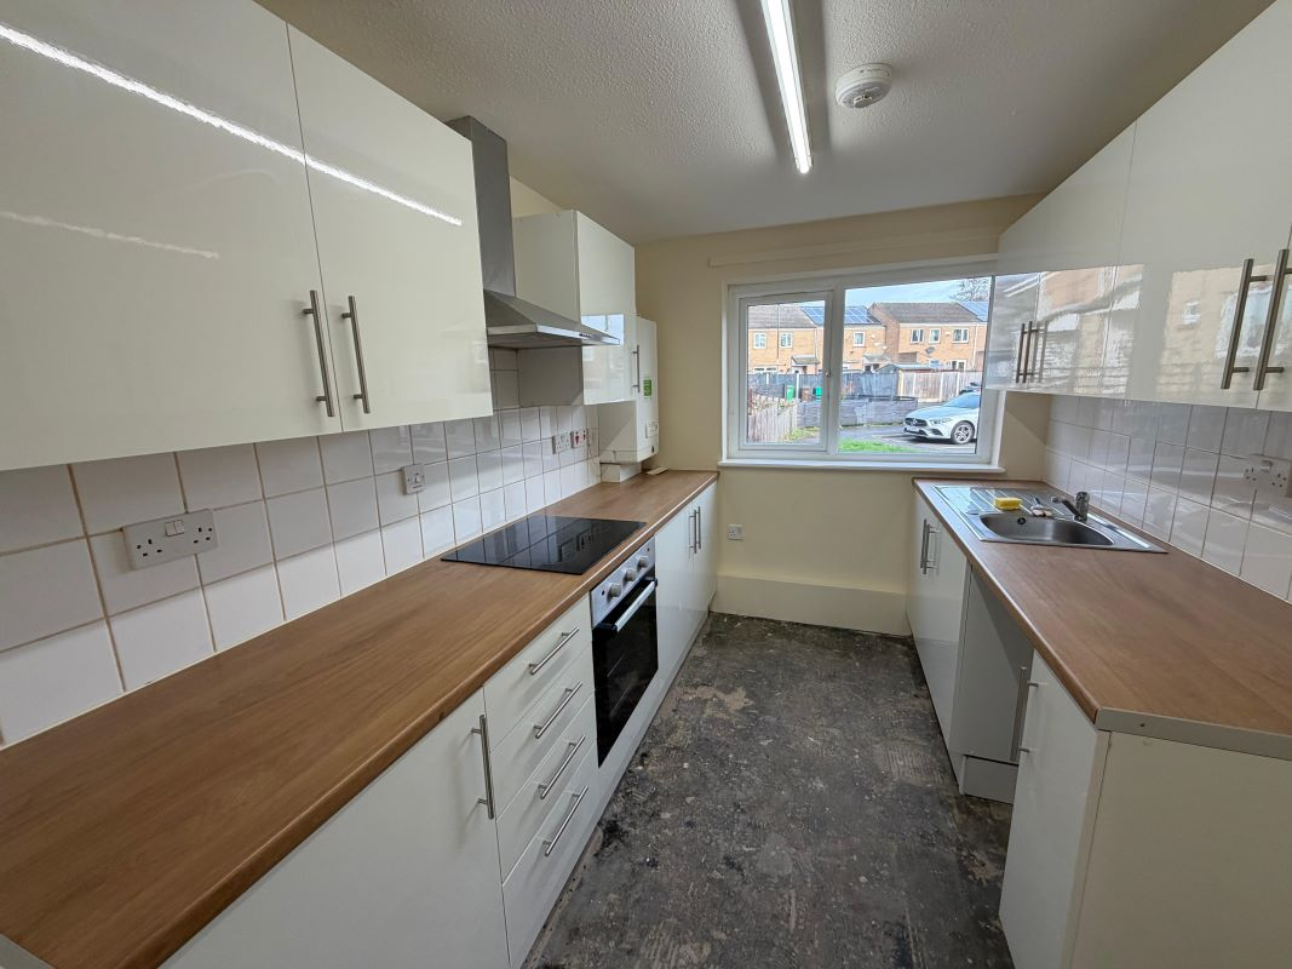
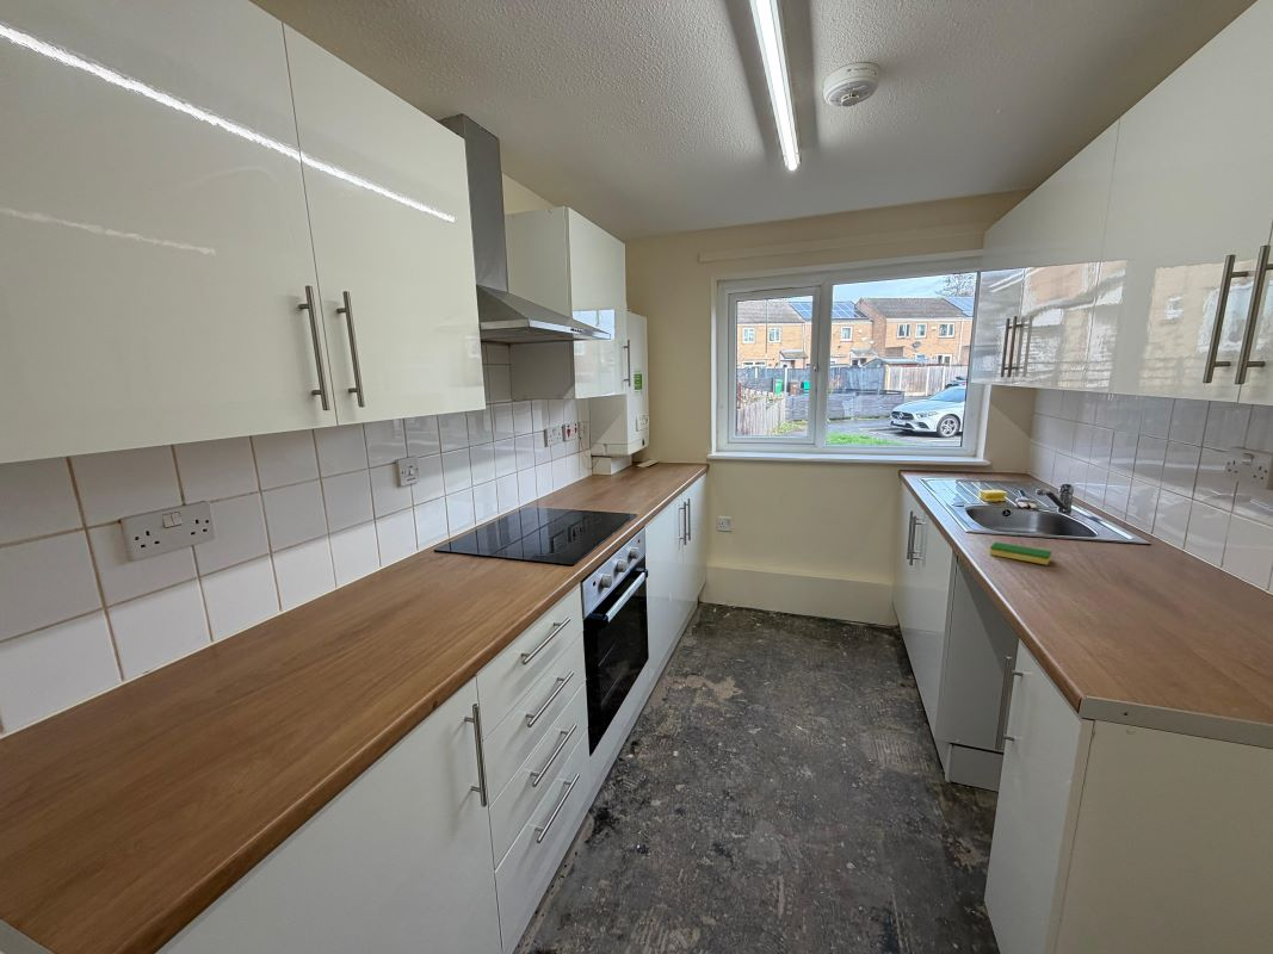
+ dish sponge [988,541,1052,565]
